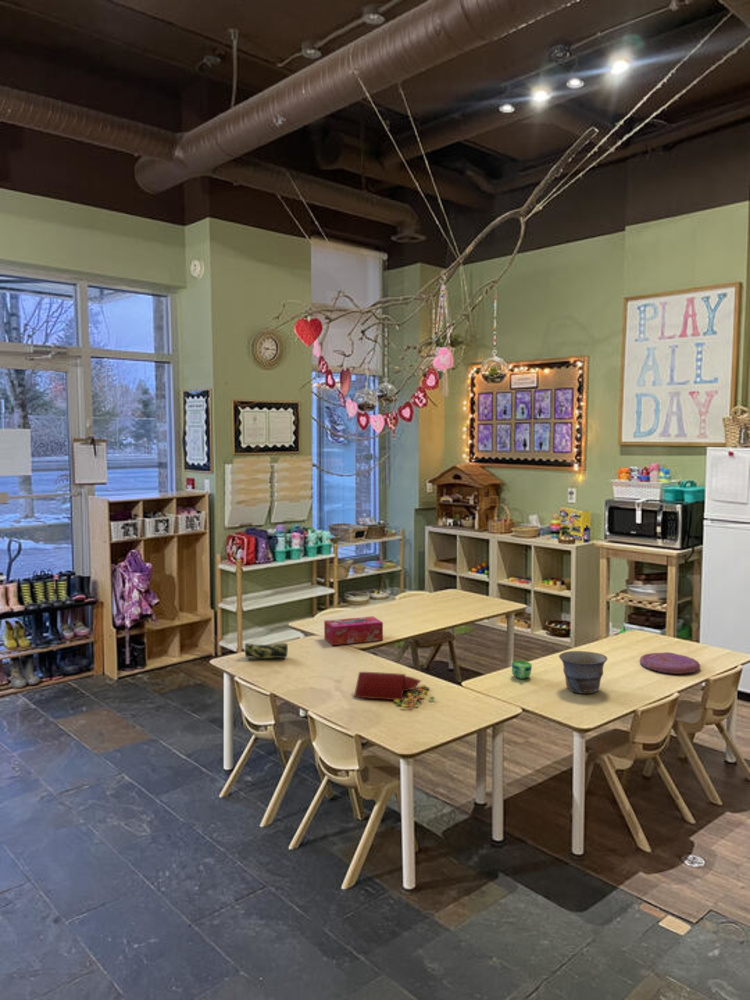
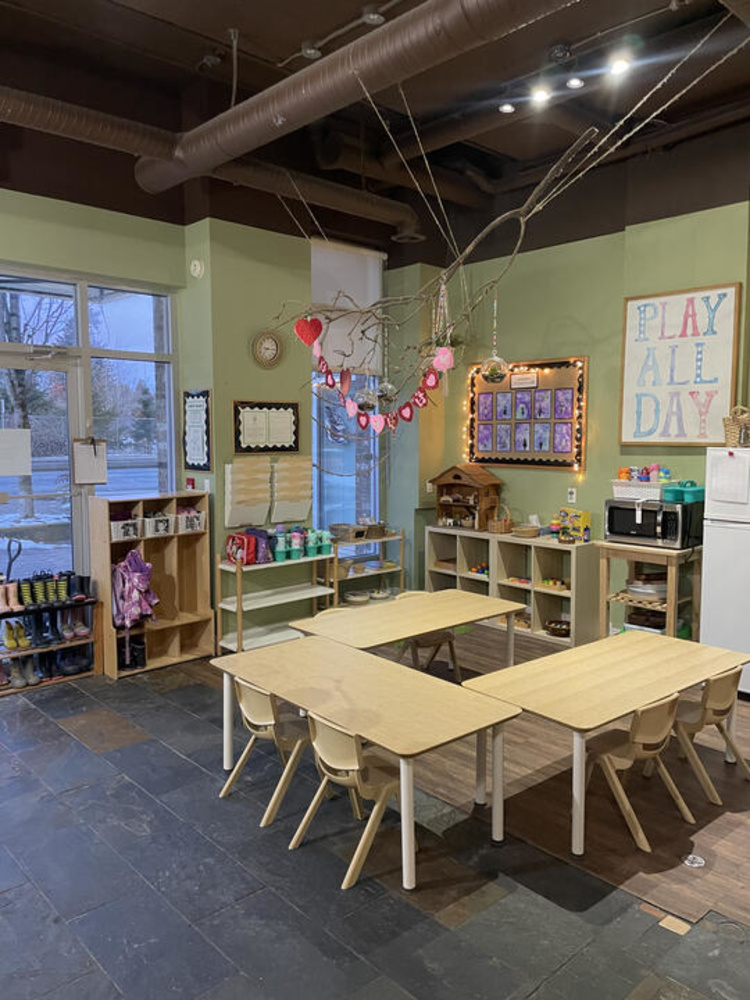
- bowl [558,650,608,695]
- pencil case [244,642,289,660]
- tissue box [323,615,384,646]
- cup [511,659,533,680]
- plate [639,651,701,675]
- candy bag [353,671,436,708]
